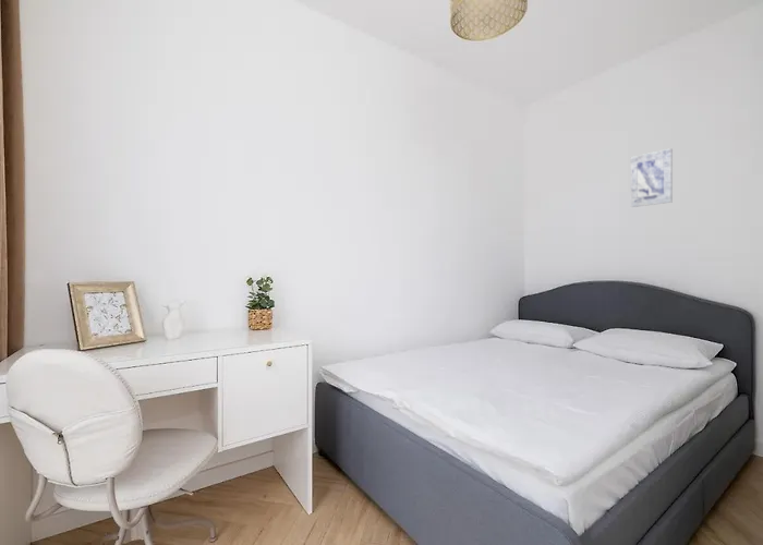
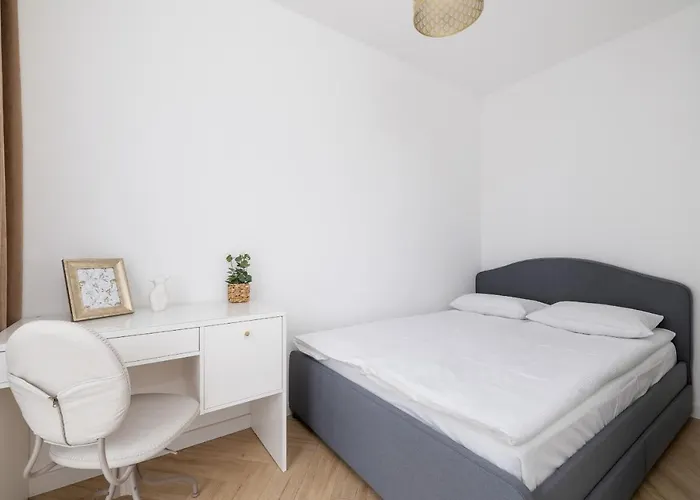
- wall art [630,147,674,208]
